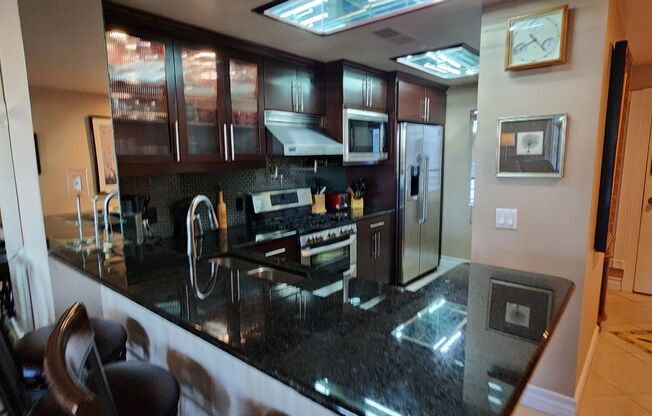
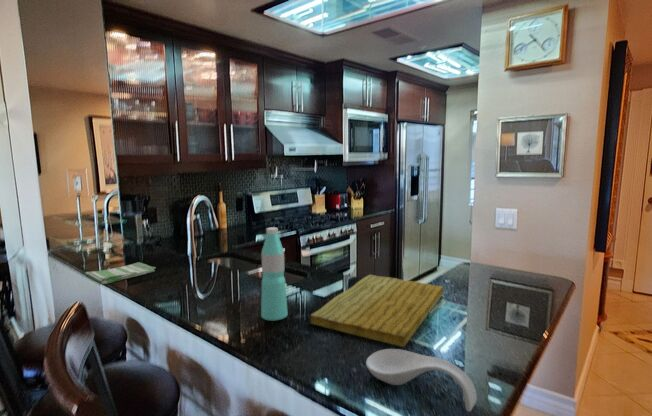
+ spoon rest [365,348,478,413]
+ water bottle [260,226,289,321]
+ dish towel [84,261,157,286]
+ cutting board [310,274,444,348]
